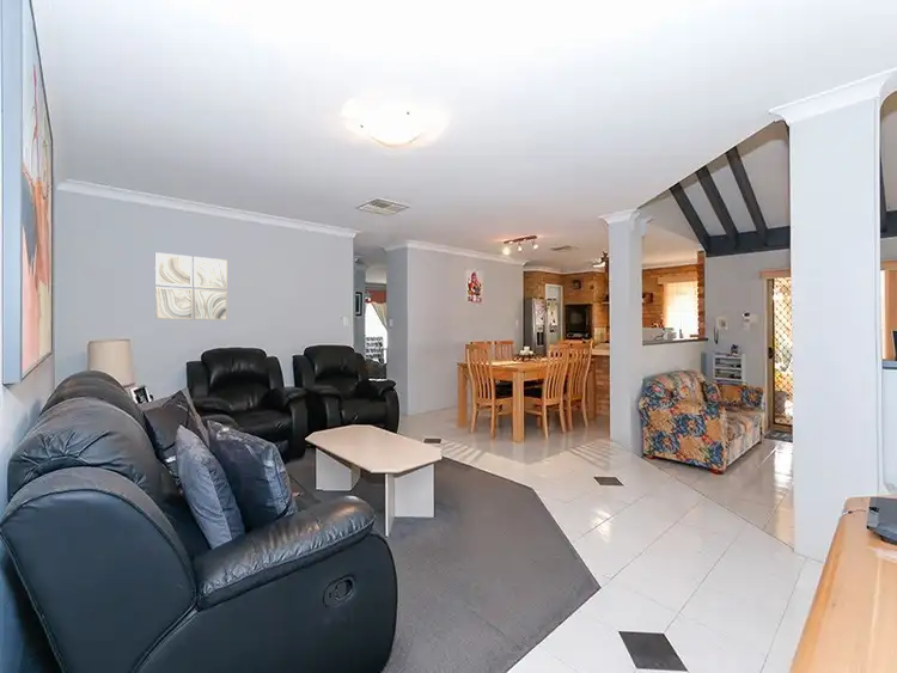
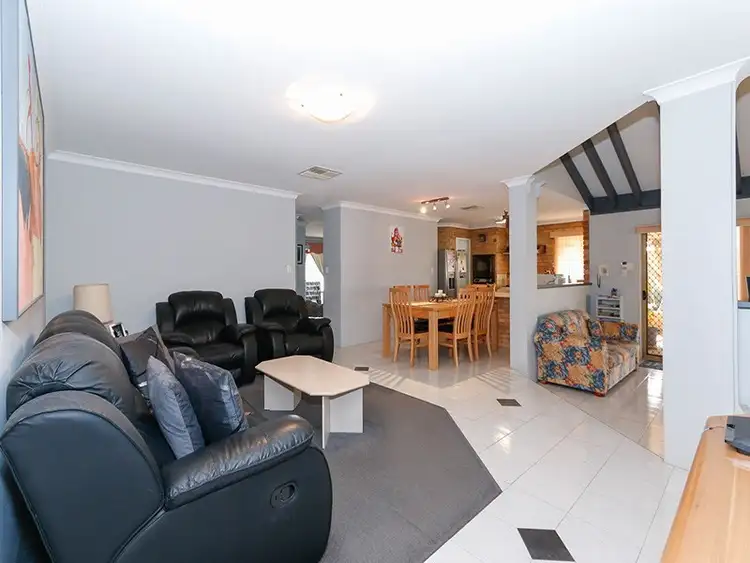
- wall art [154,251,228,322]
